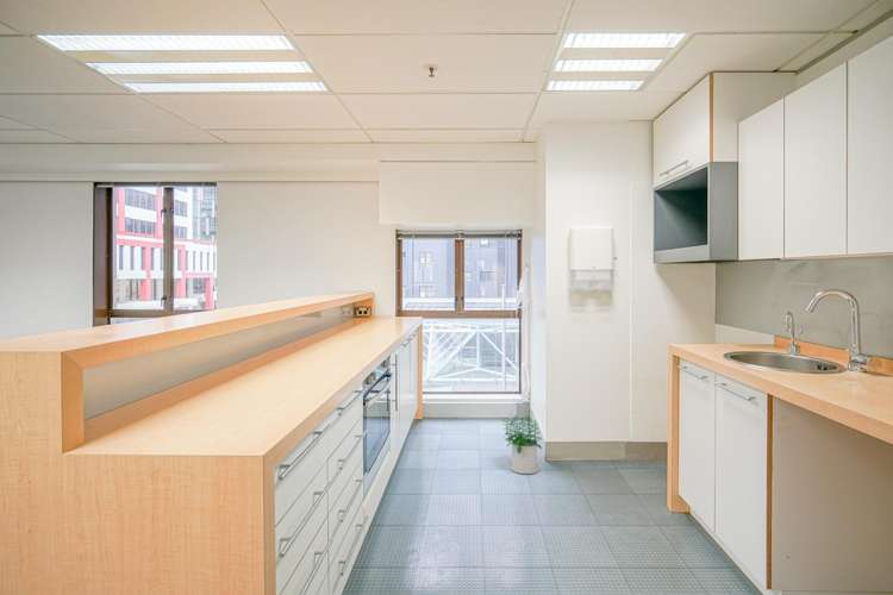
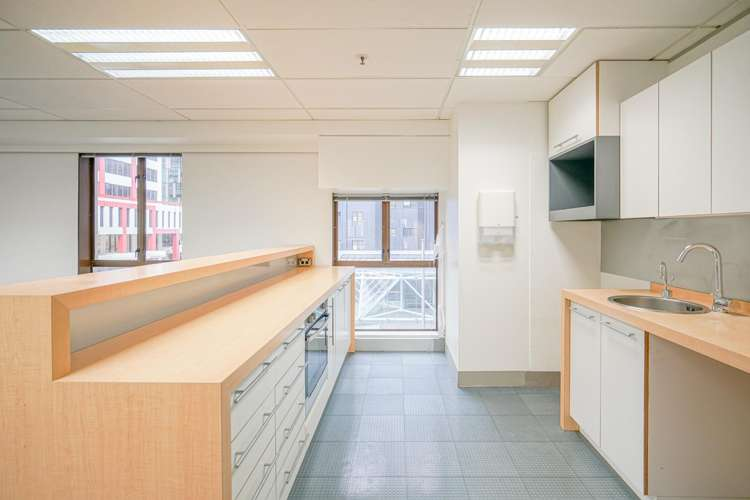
- potted plant [502,414,543,475]
